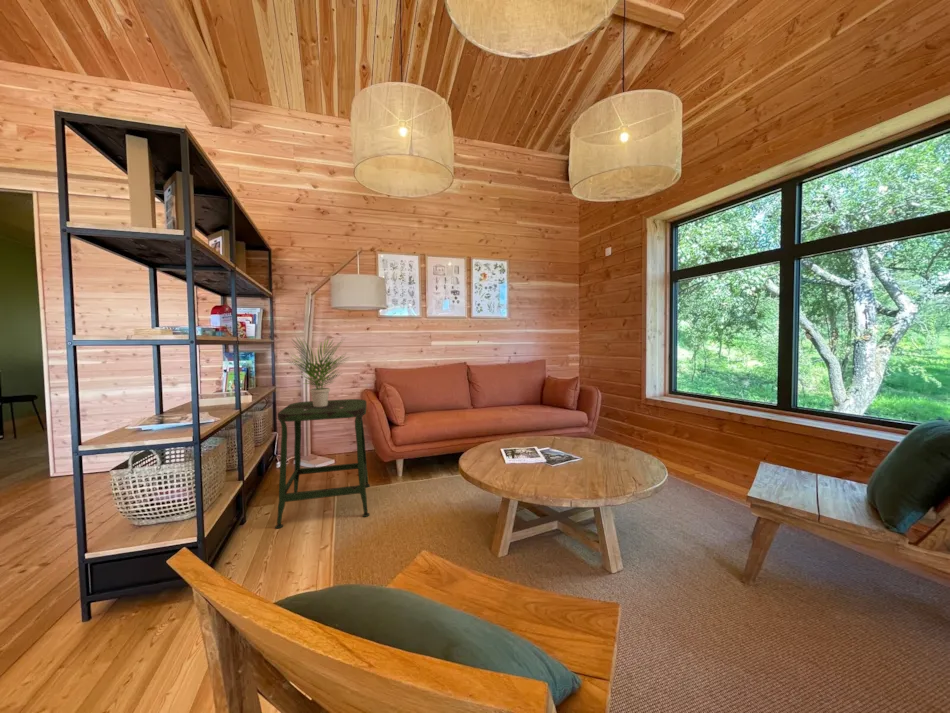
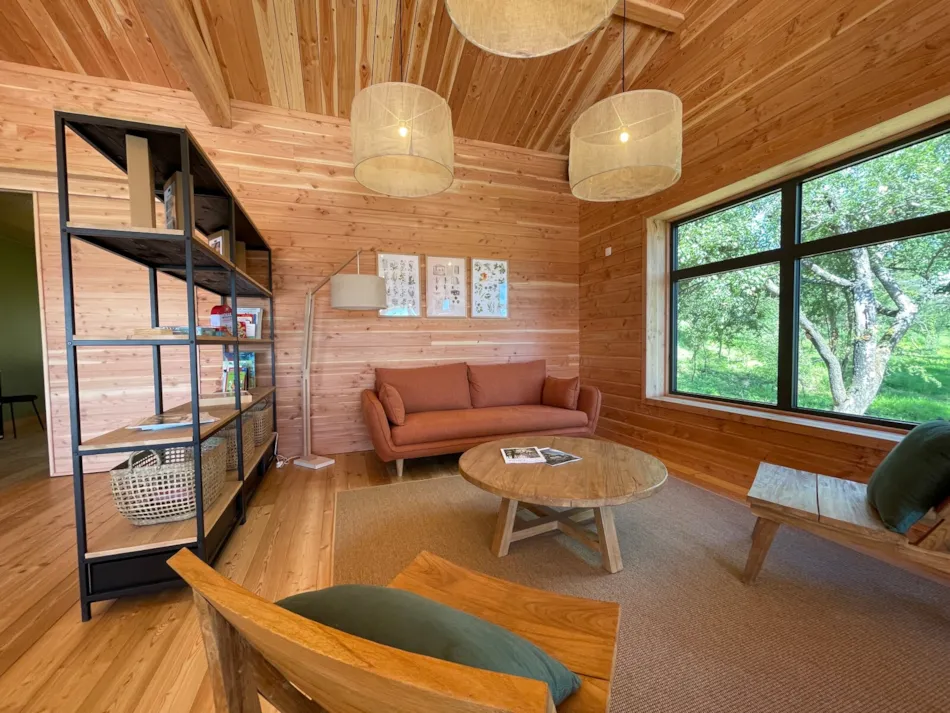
- stool [274,398,371,529]
- potted plant [284,336,350,407]
